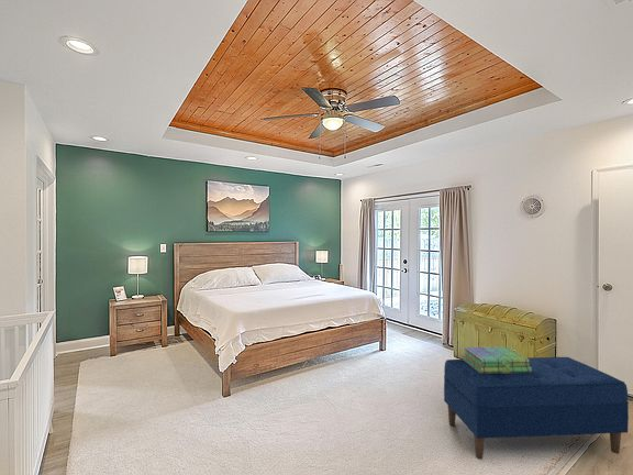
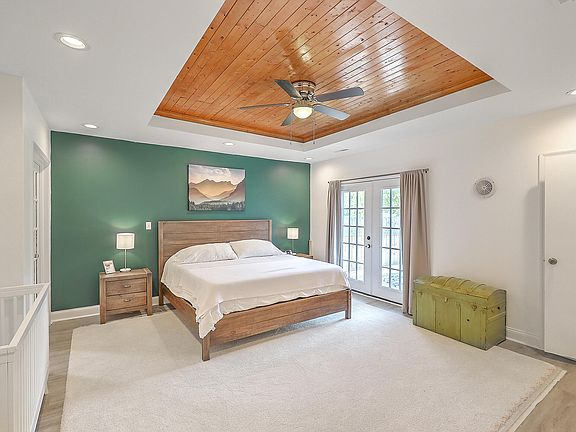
- bench [443,356,630,461]
- stack of books [462,346,532,374]
